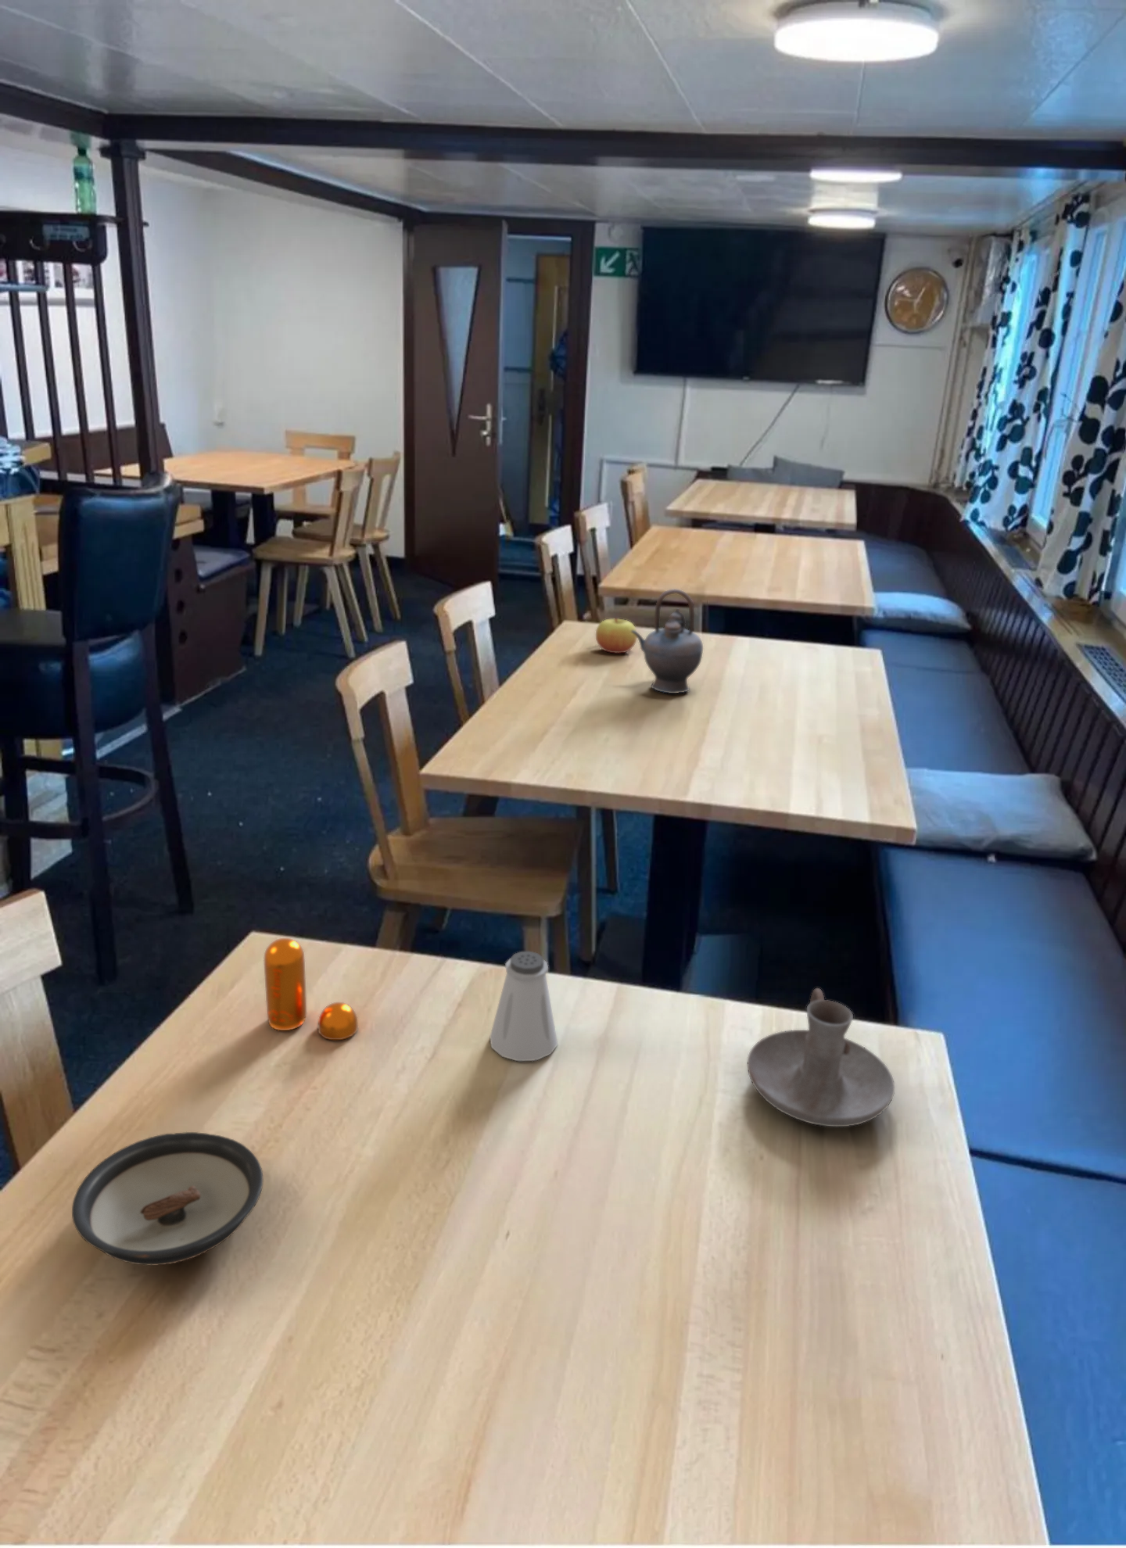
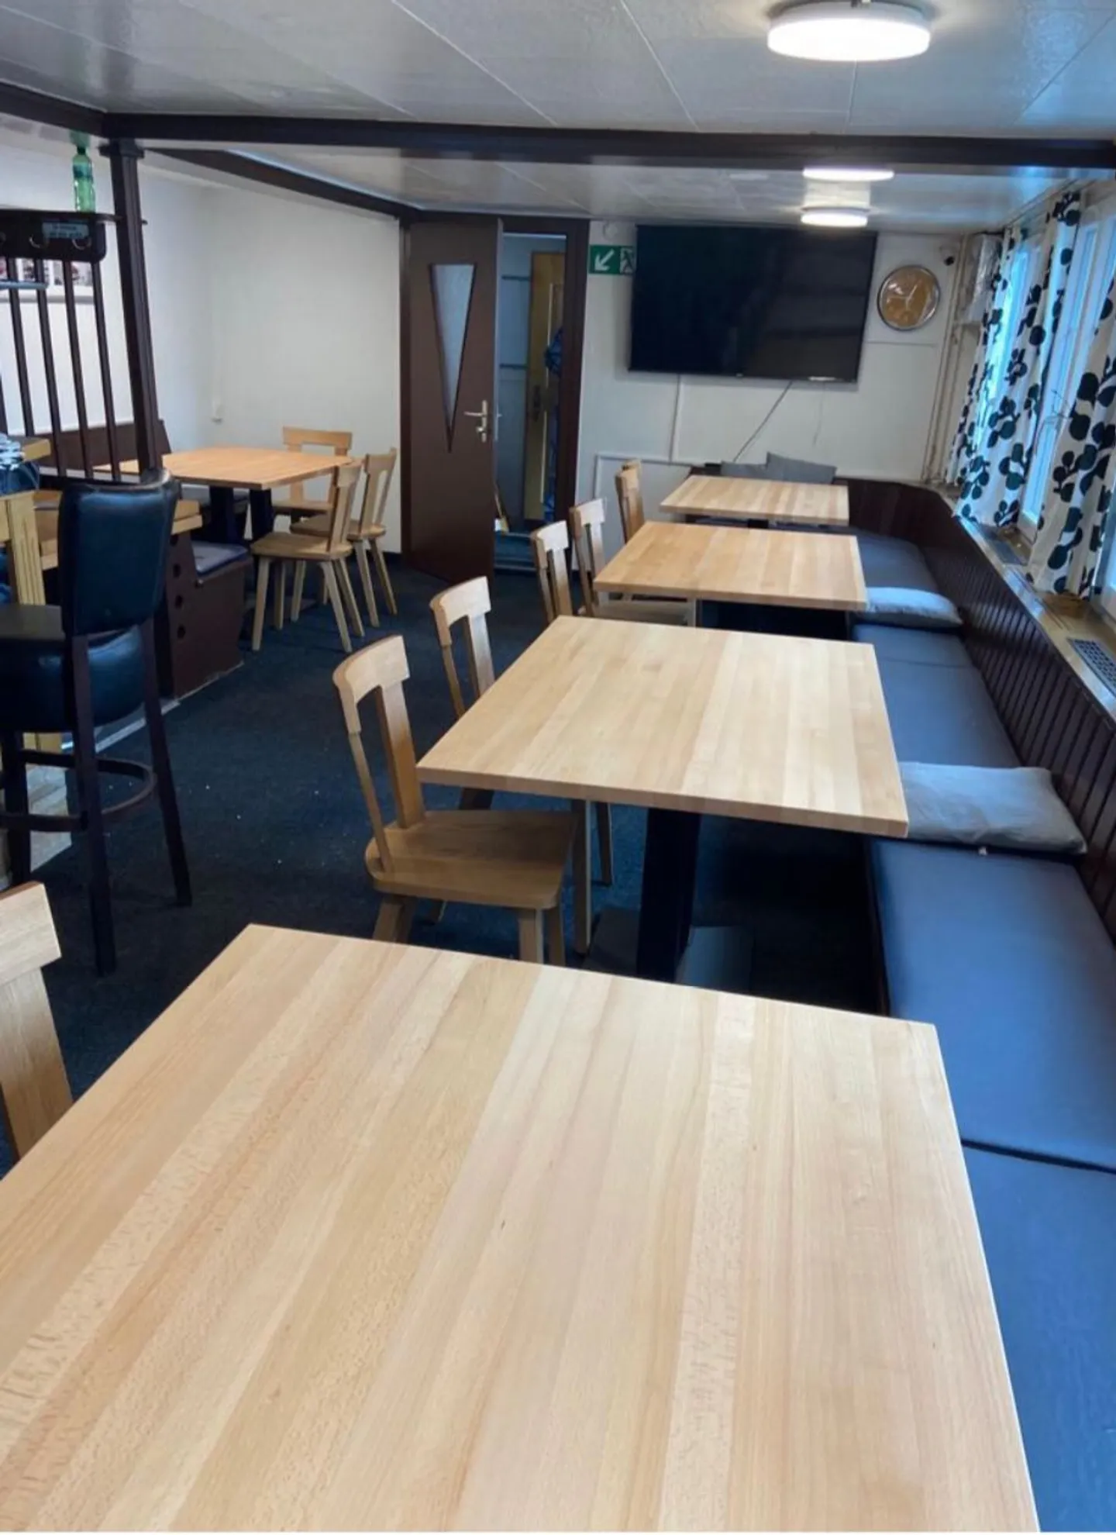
- saltshaker [489,951,559,1061]
- candle holder [746,988,895,1127]
- saucer [71,1131,263,1266]
- teapot [631,588,704,695]
- pepper shaker [263,937,359,1041]
- apple [595,618,637,654]
